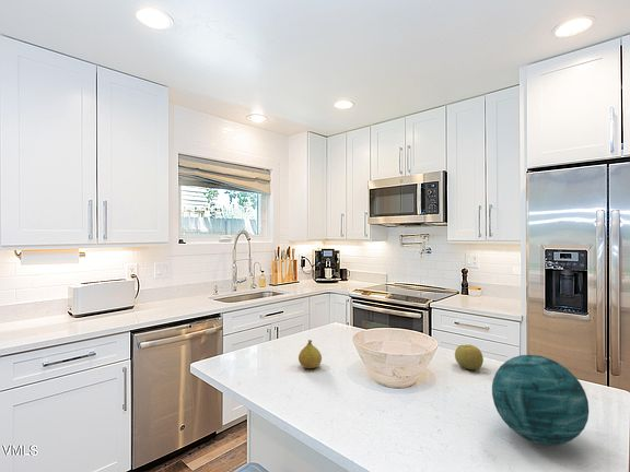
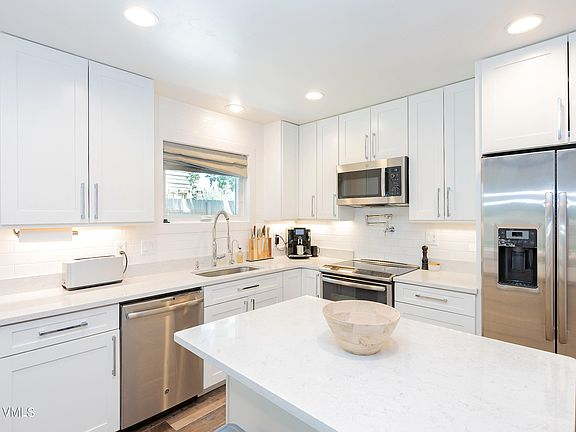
- fruit [298,339,323,369]
- fruit [454,344,485,370]
- decorative orb [491,354,590,446]
